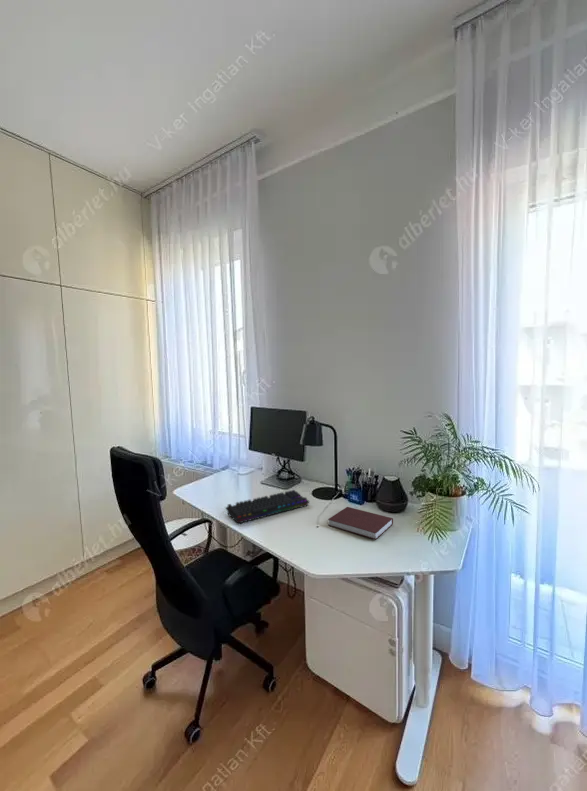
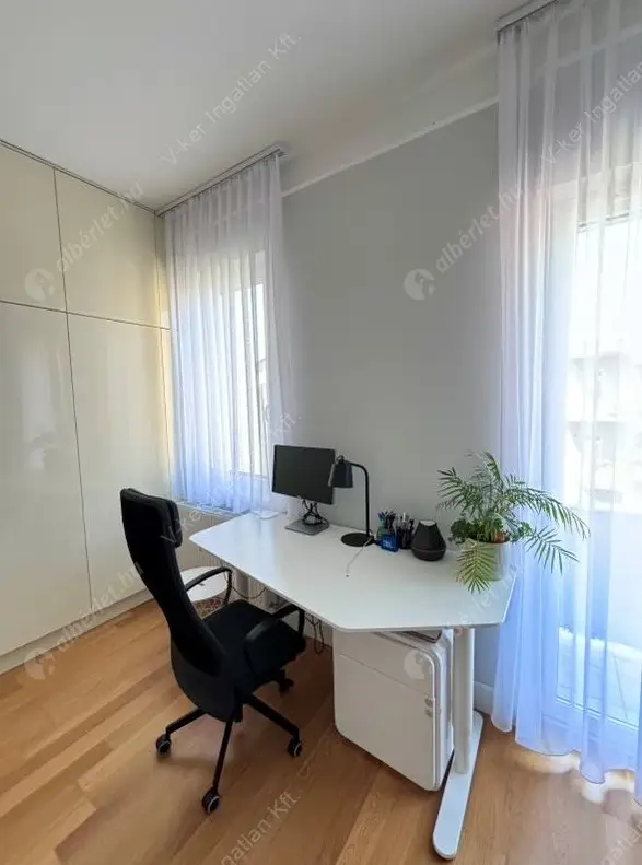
- keyboard [225,489,310,525]
- notebook [327,506,394,541]
